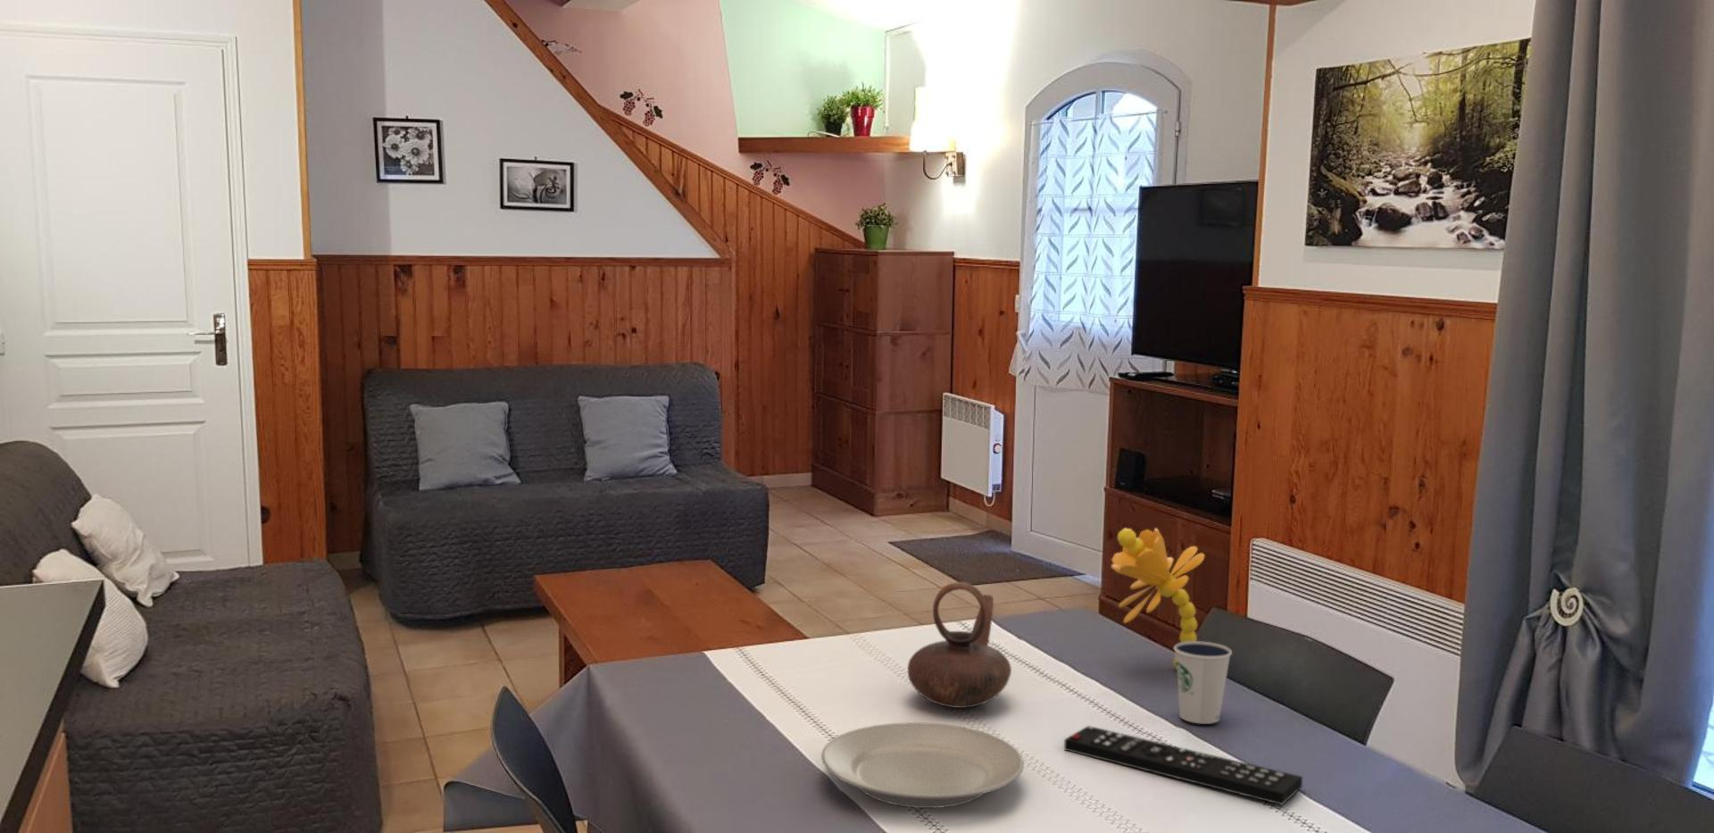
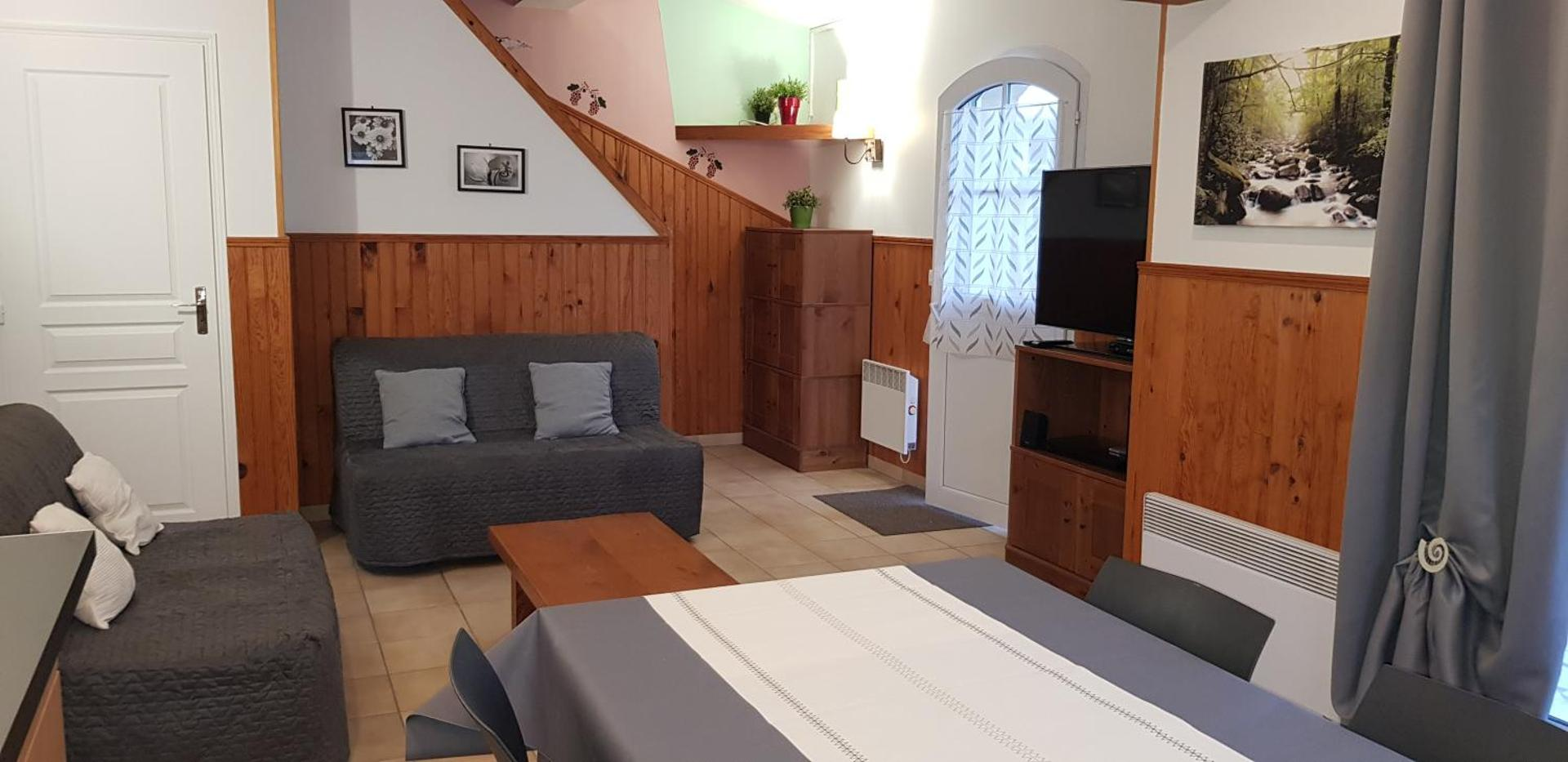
- plate [821,721,1025,809]
- remote control [1064,725,1303,806]
- dixie cup [1173,641,1233,725]
- teapot [907,582,1012,708]
- flower [1111,528,1206,669]
